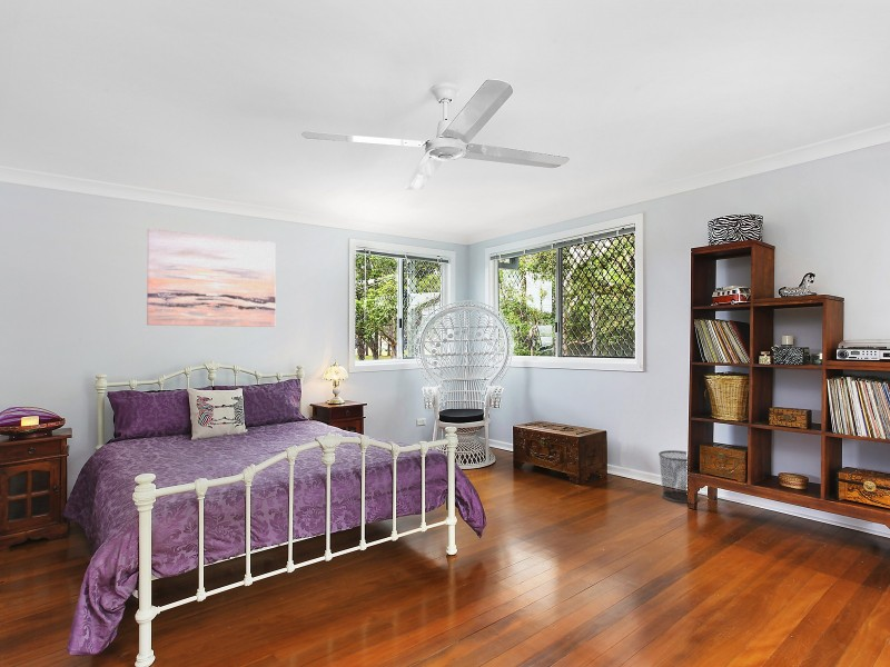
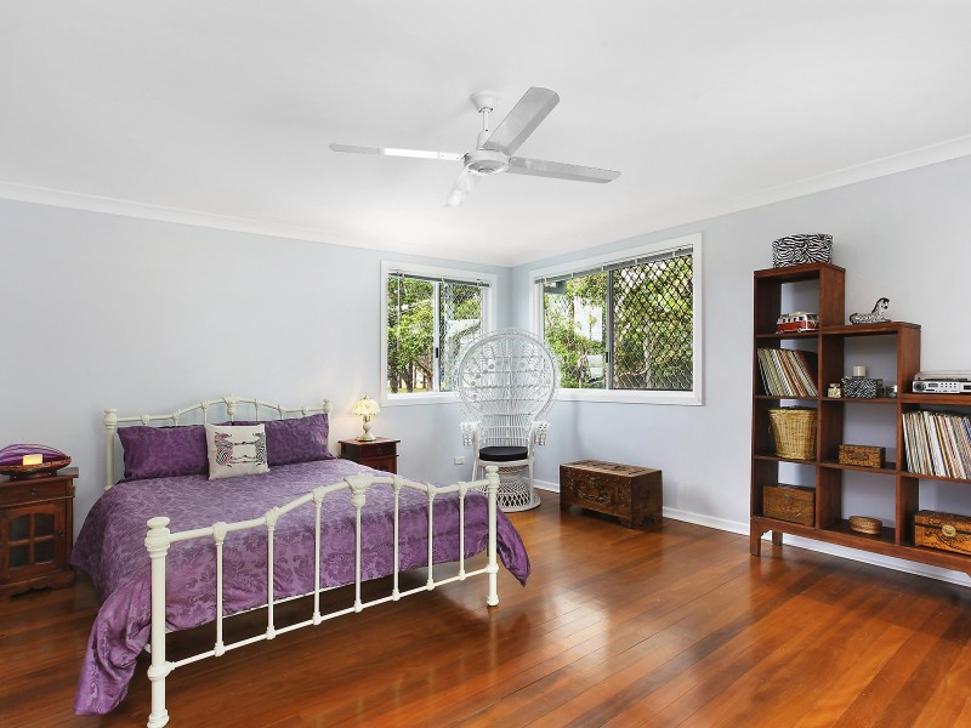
- wall art [146,227,277,328]
- waste bin [657,449,700,505]
